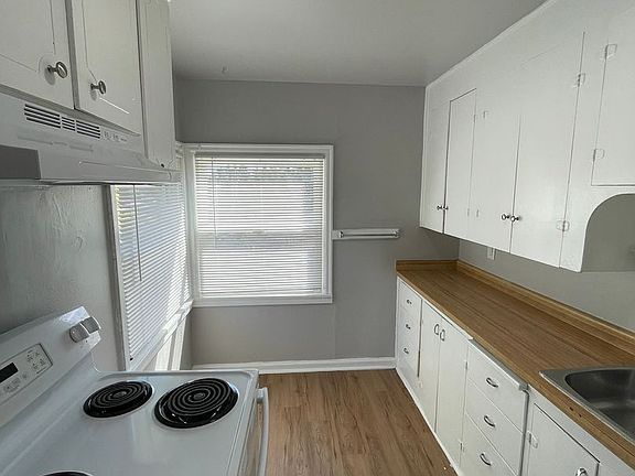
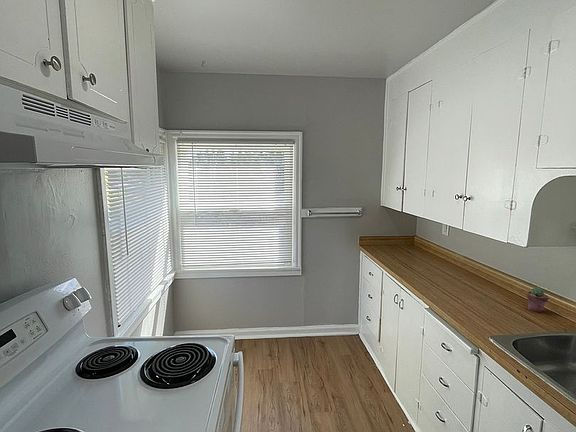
+ potted succulent [525,286,550,313]
